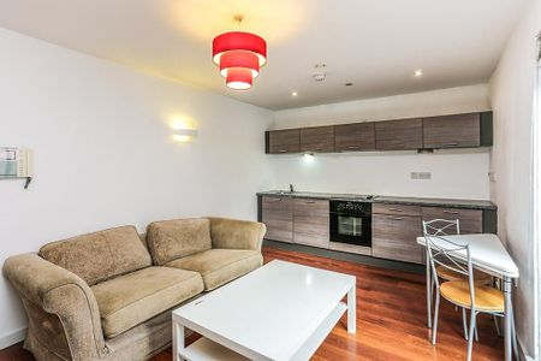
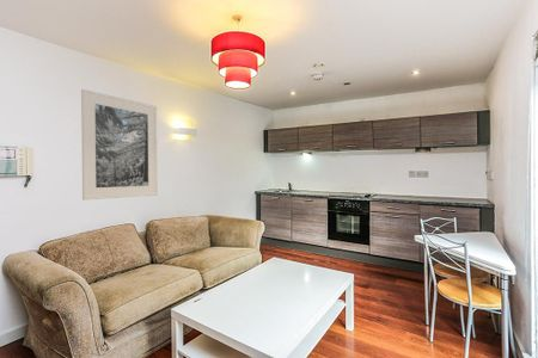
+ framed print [80,88,159,202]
